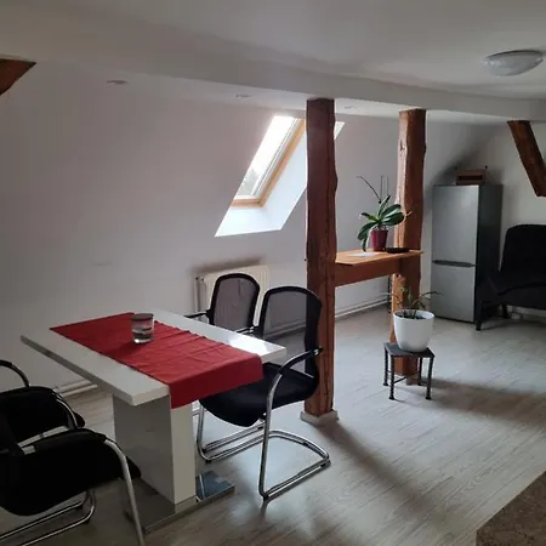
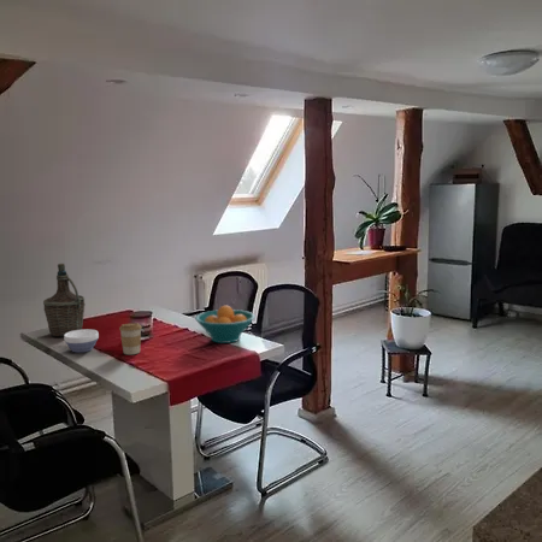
+ bowl [63,328,100,354]
+ bottle [42,263,86,337]
+ coffee cup [118,322,143,355]
+ fruit bowl [194,305,257,344]
